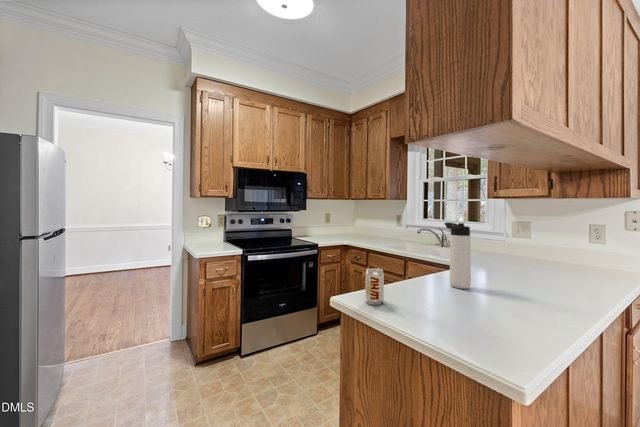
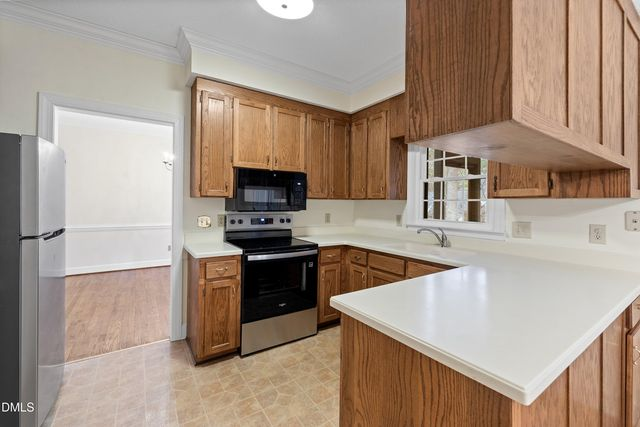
- thermos bottle [444,222,472,290]
- beverage can [364,267,385,306]
